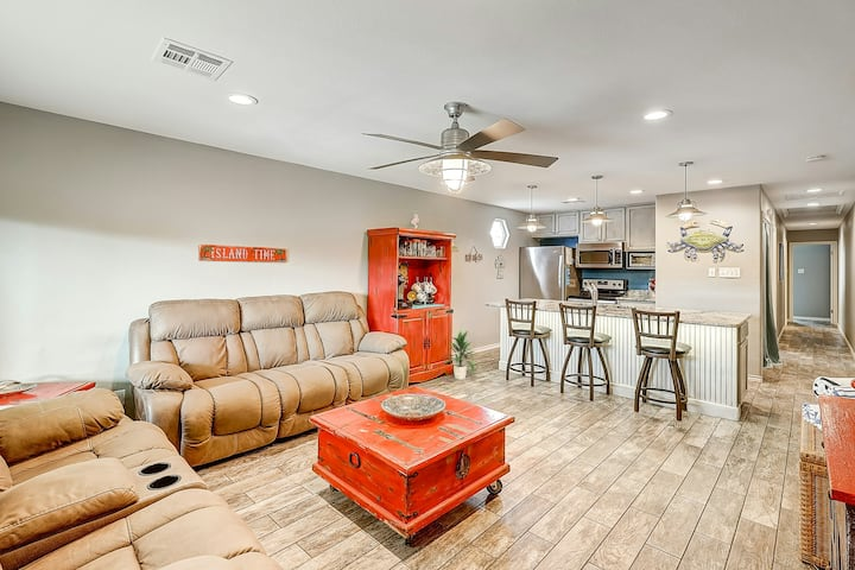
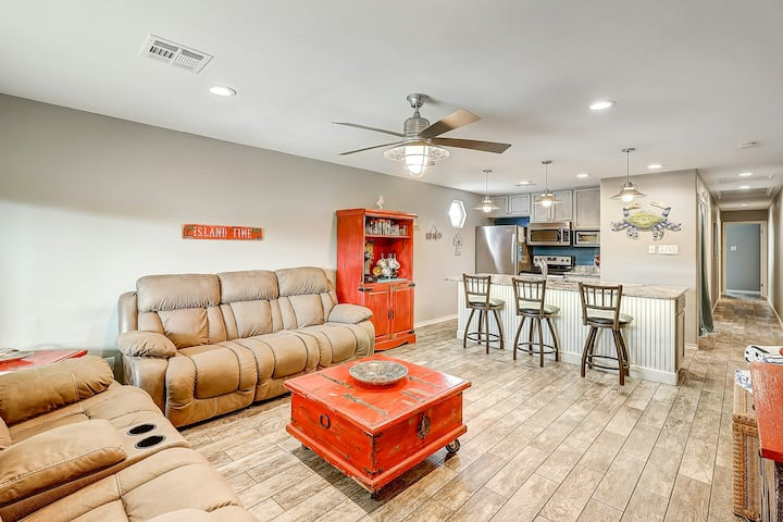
- indoor plant [439,330,476,381]
